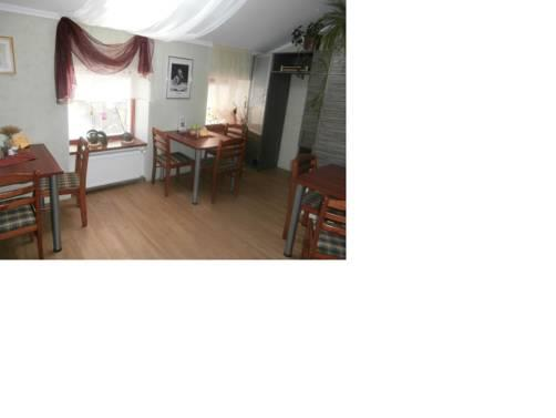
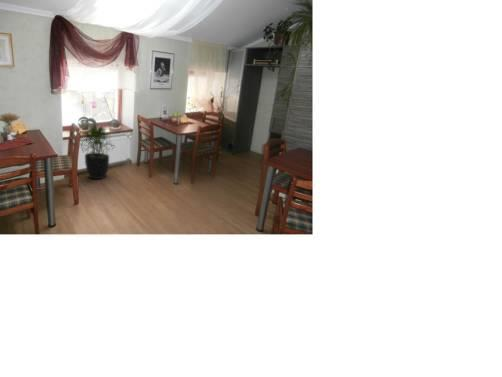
+ potted plant [79,123,117,180]
